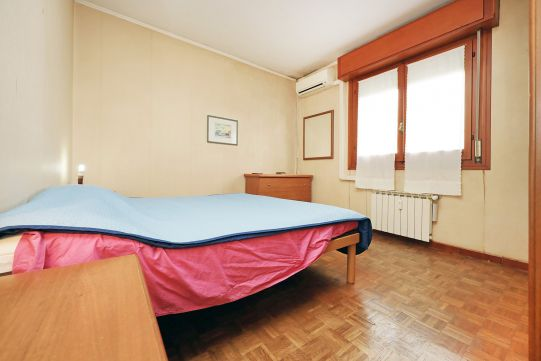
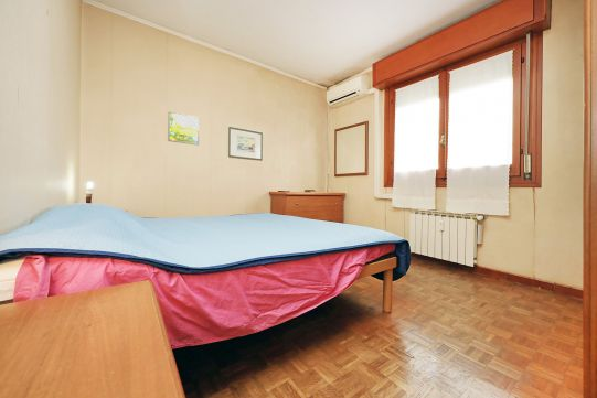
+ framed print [167,110,201,146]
